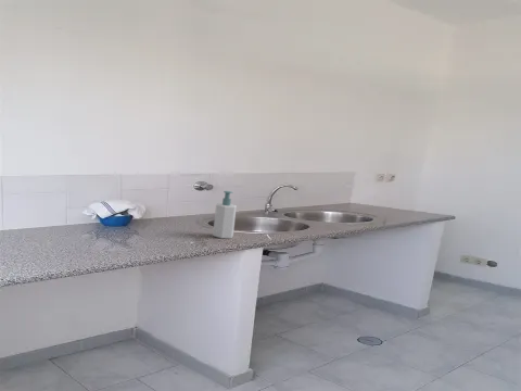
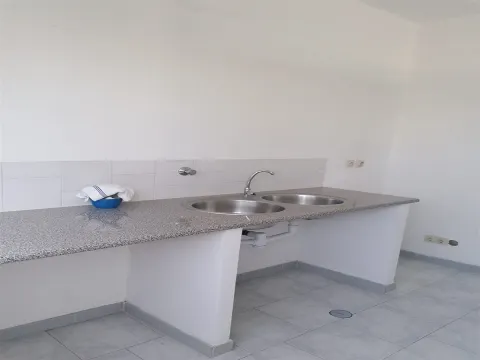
- soap bottle [212,190,238,239]
